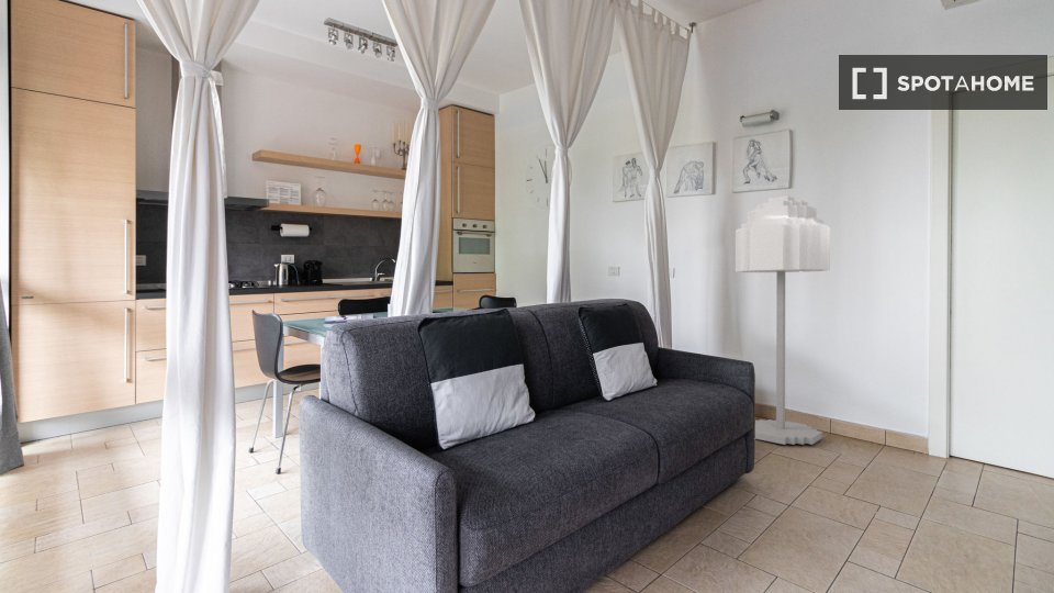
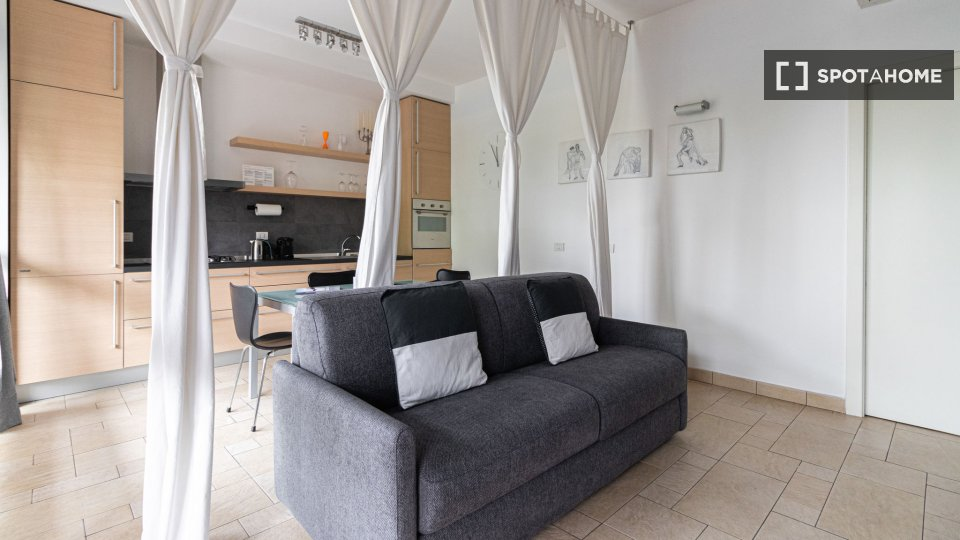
- floor lamp [735,194,831,446]
